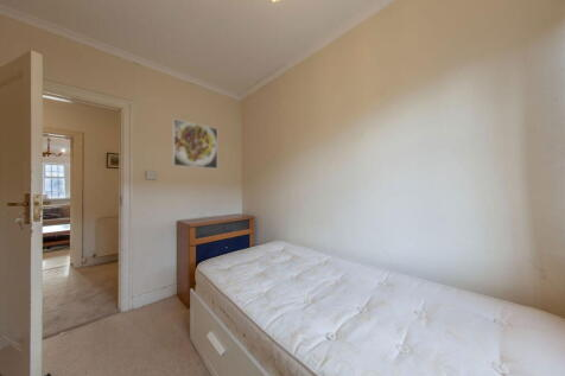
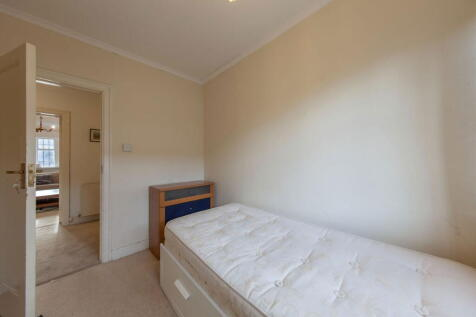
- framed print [172,117,218,170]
